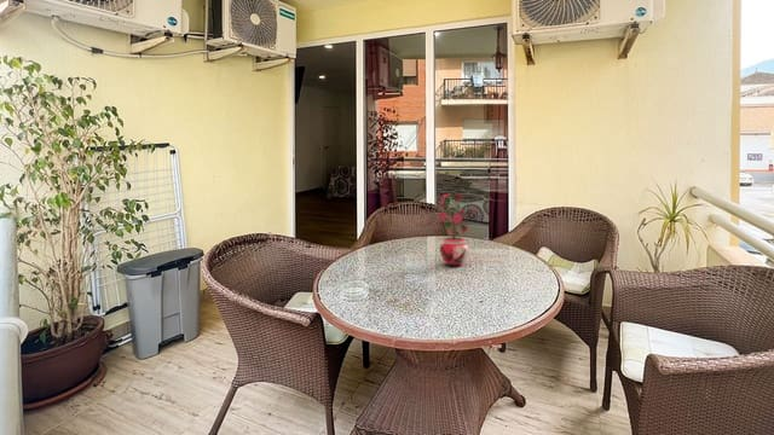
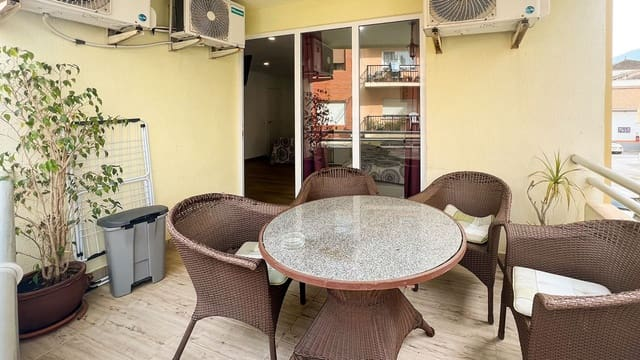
- potted plant [438,191,478,267]
